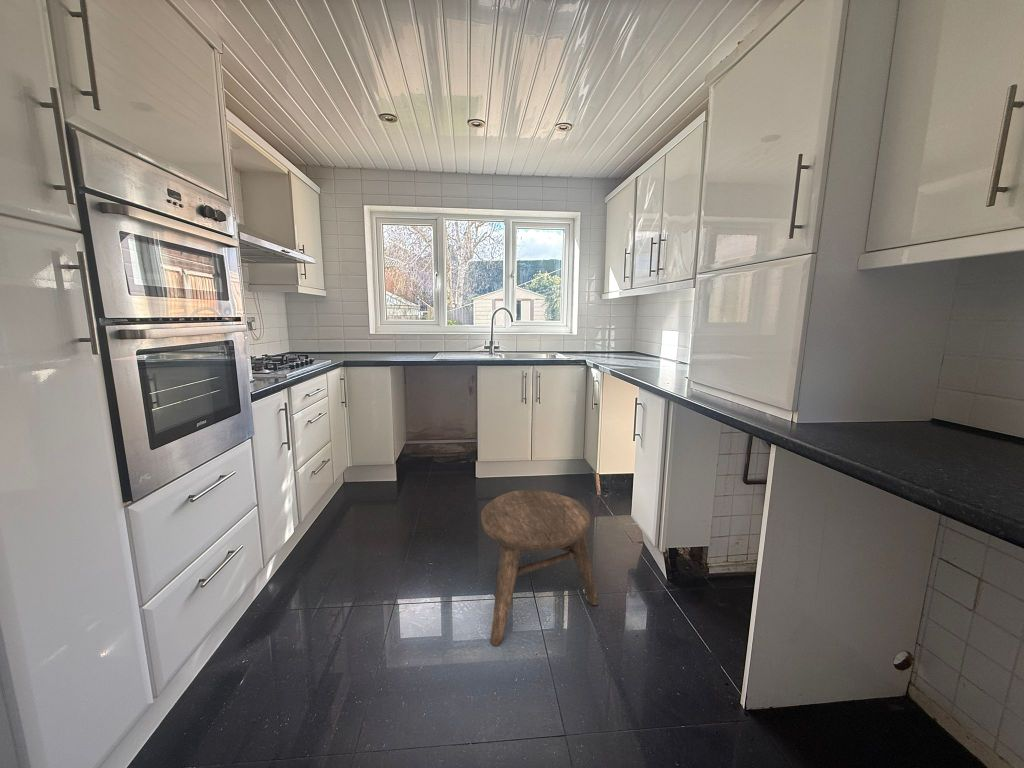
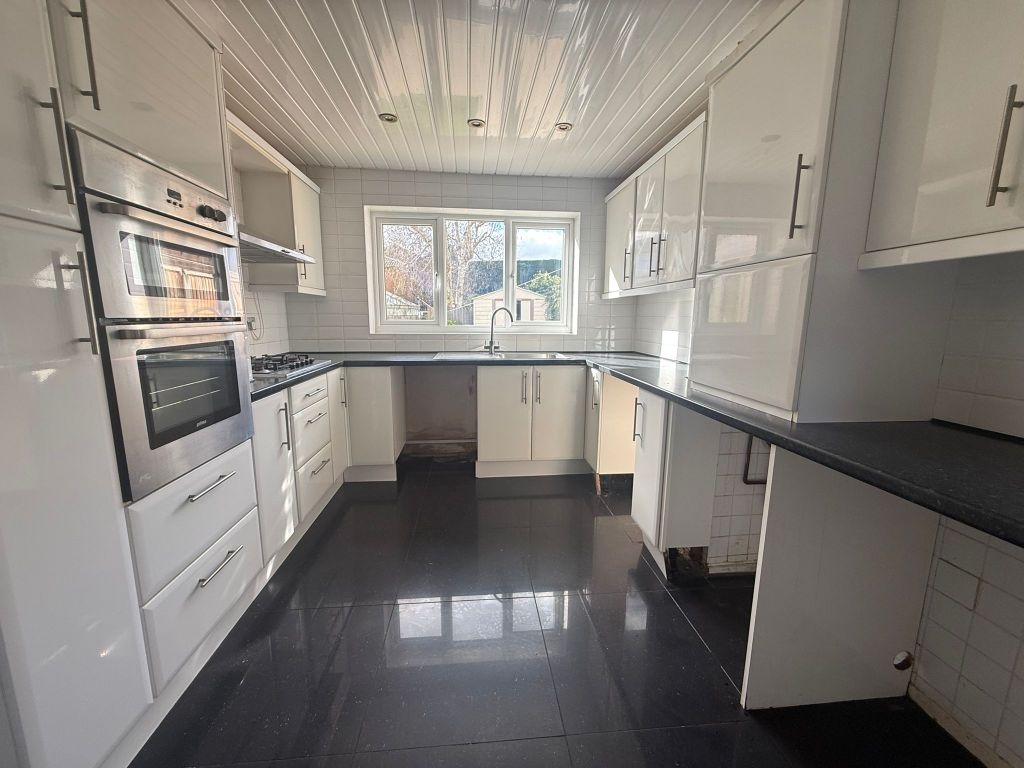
- stool [480,489,600,647]
